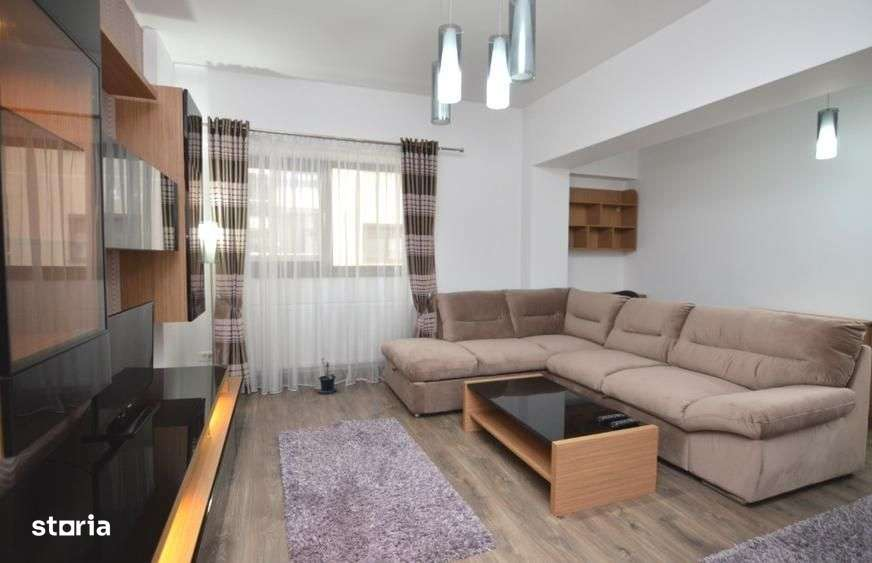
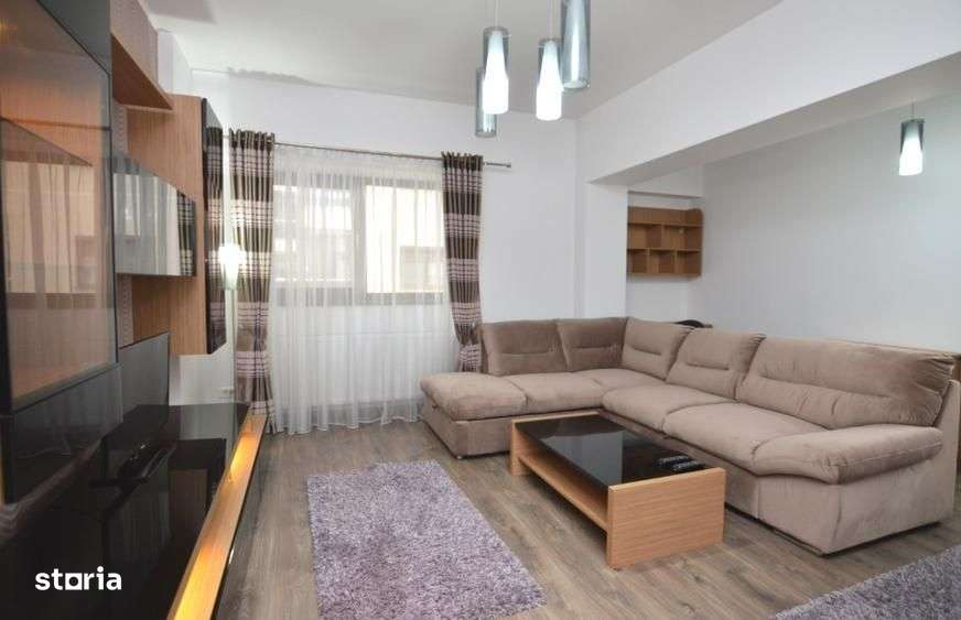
- potted plant [314,357,338,395]
